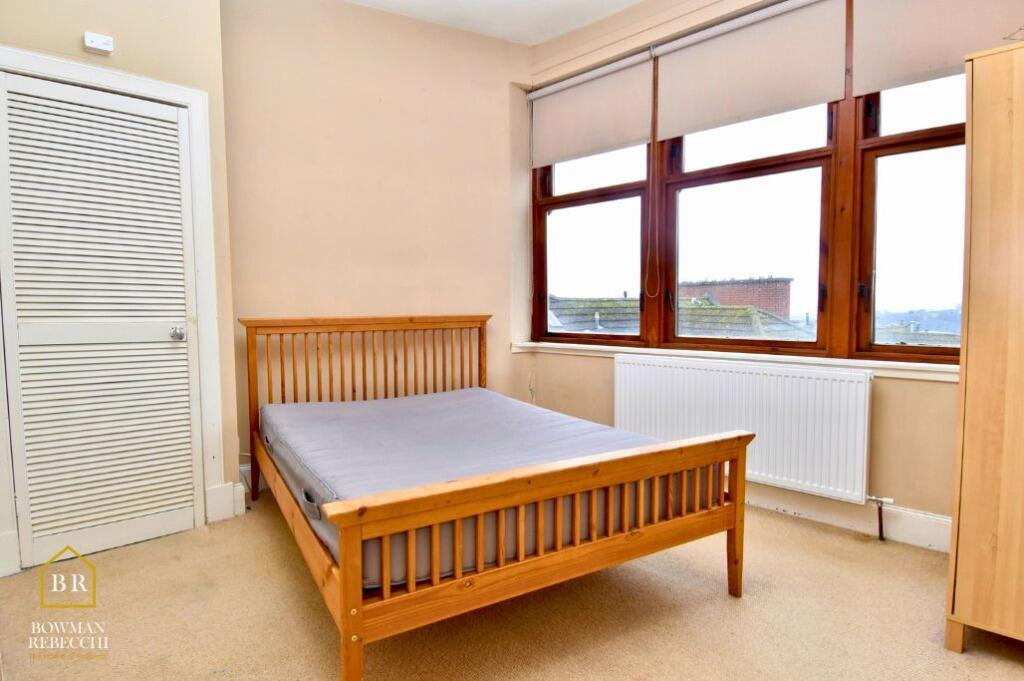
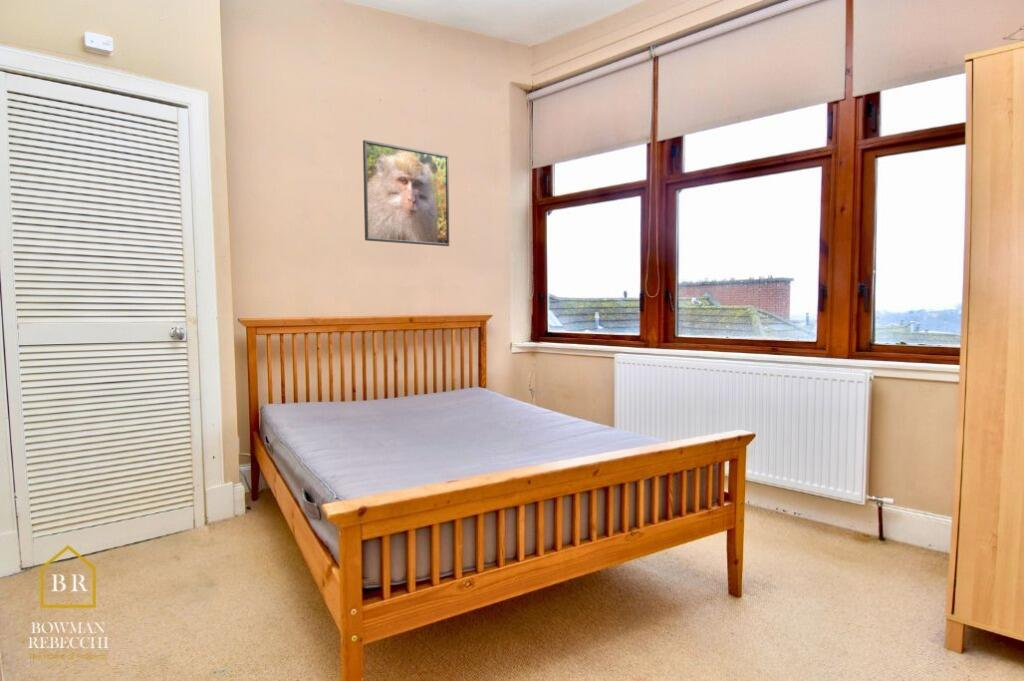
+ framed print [362,139,450,247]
